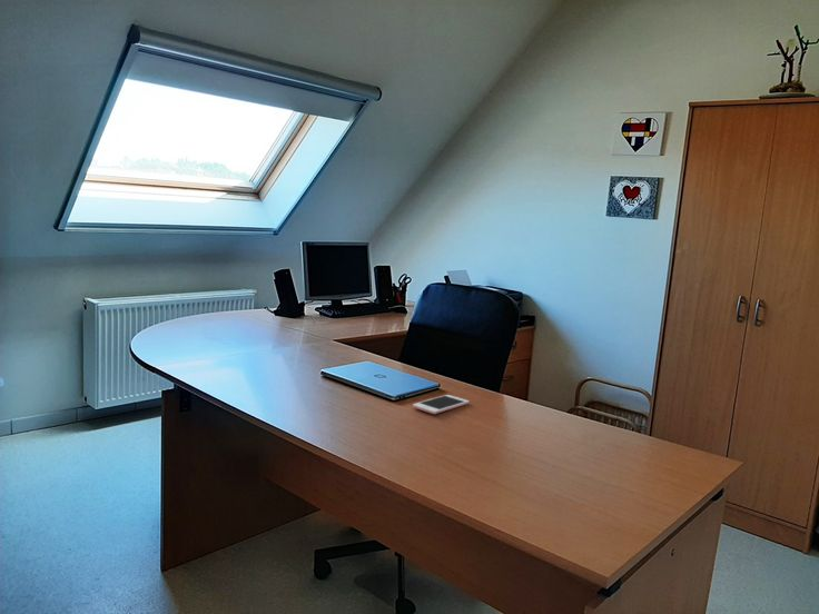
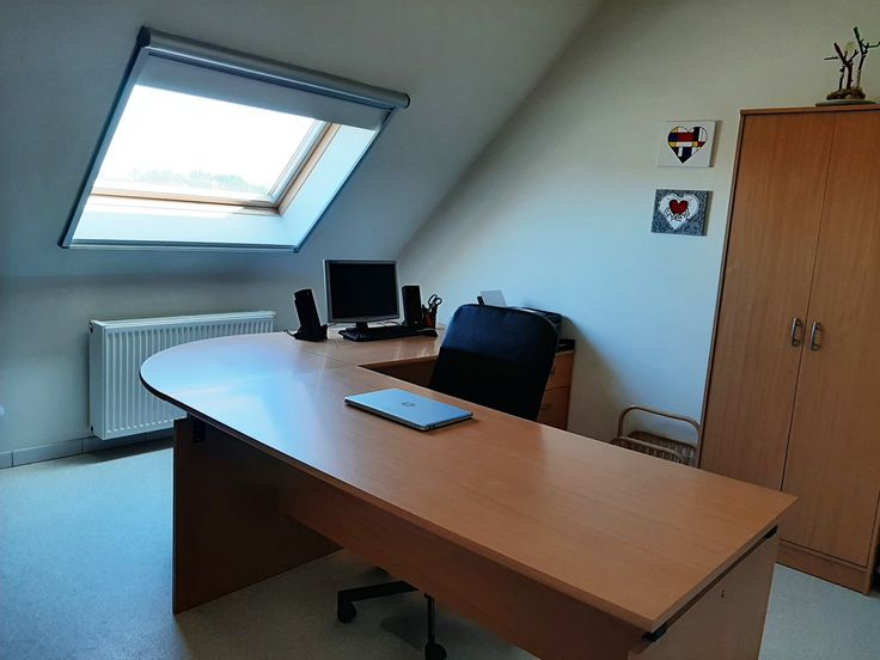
- cell phone [412,394,471,415]
